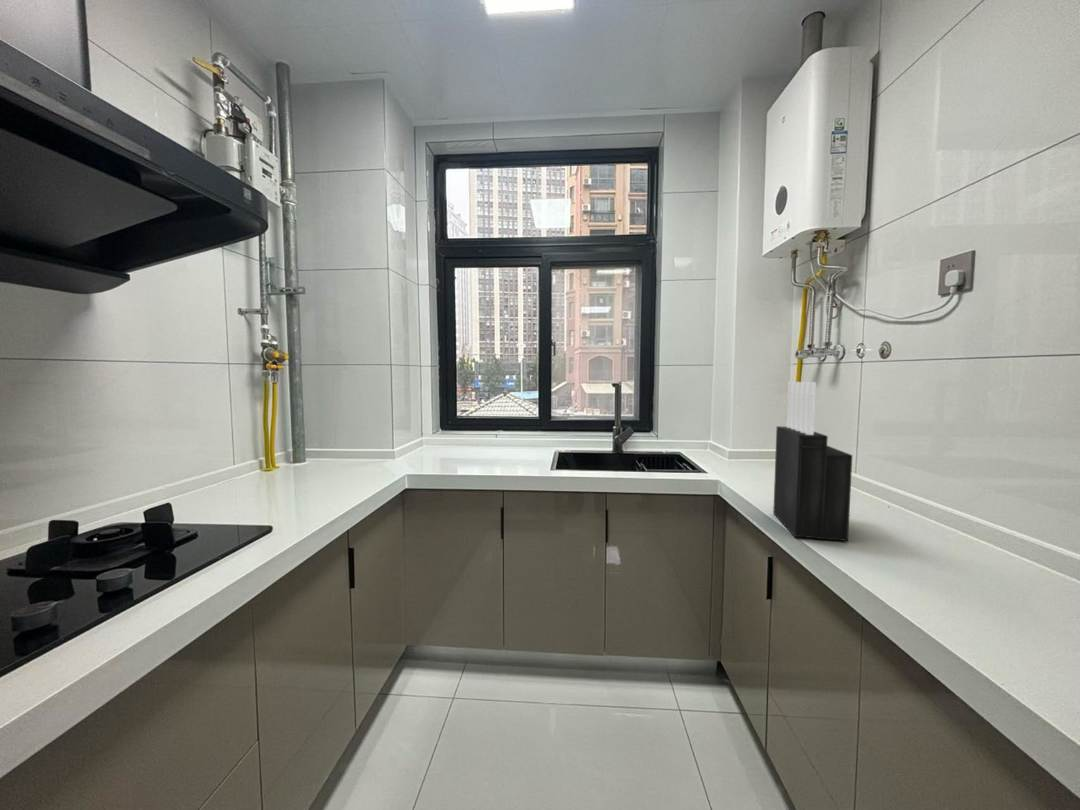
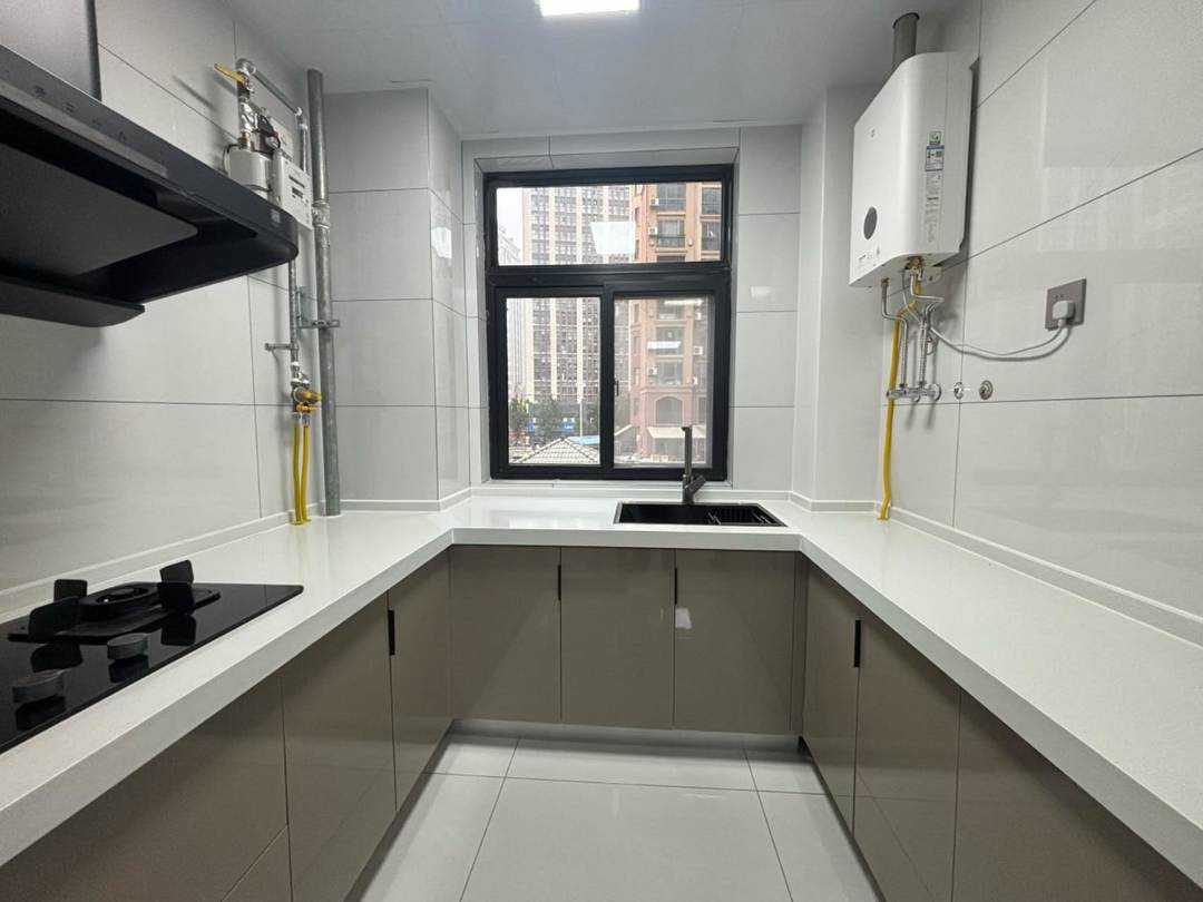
- knife block [772,381,853,542]
